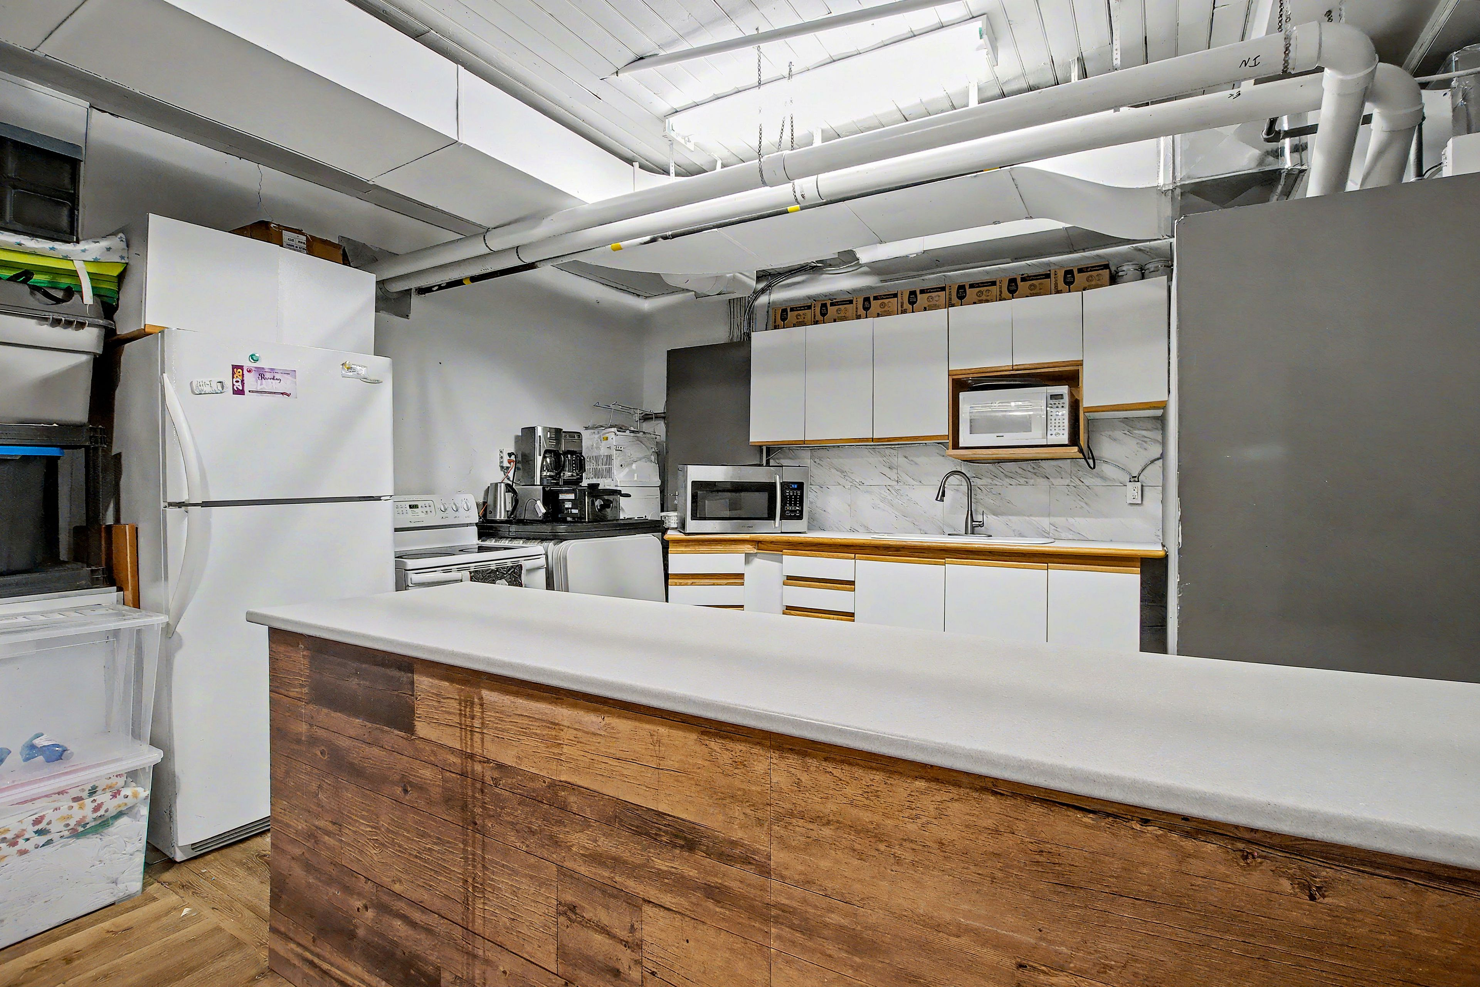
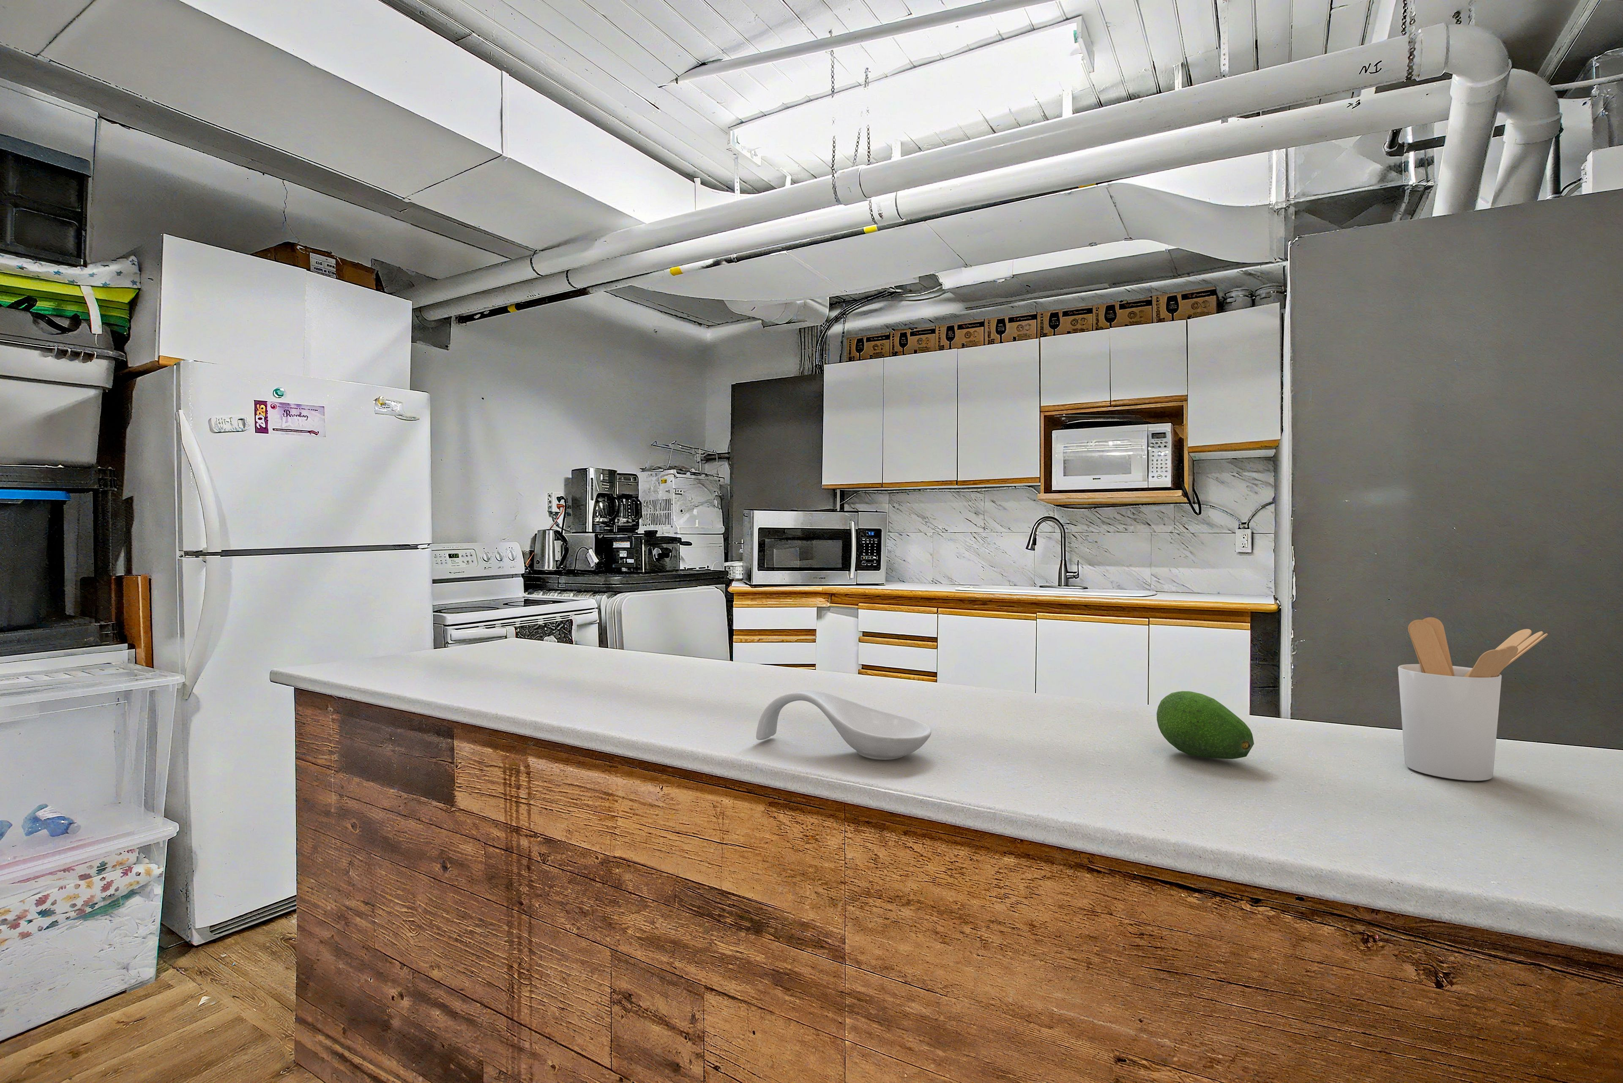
+ fruit [1157,690,1254,759]
+ spoon rest [755,689,932,760]
+ utensil holder [1398,616,1548,781]
